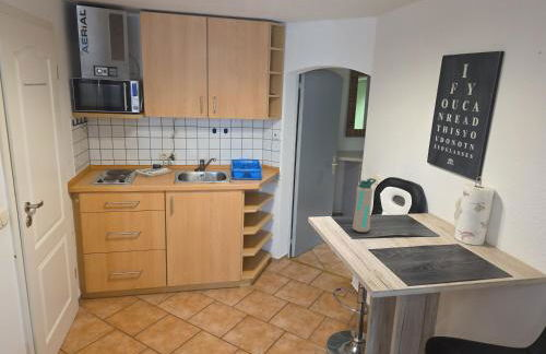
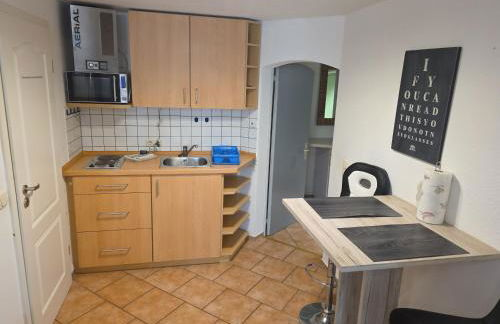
- water bottle [352,177,378,233]
